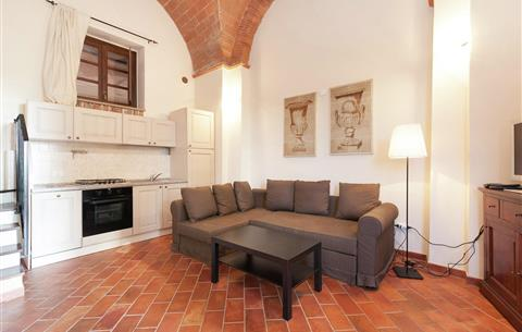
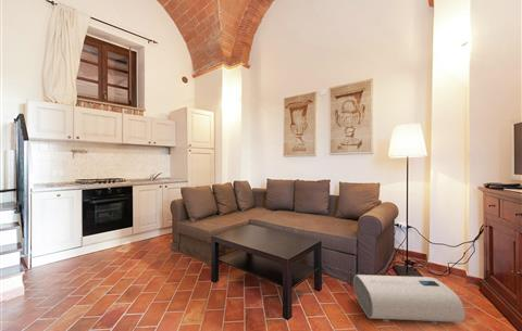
+ water heater [352,273,467,324]
